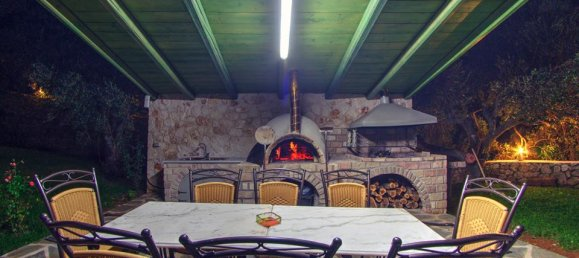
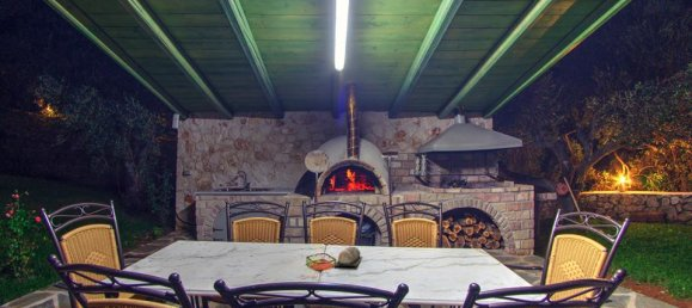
+ bread loaf [333,245,363,267]
